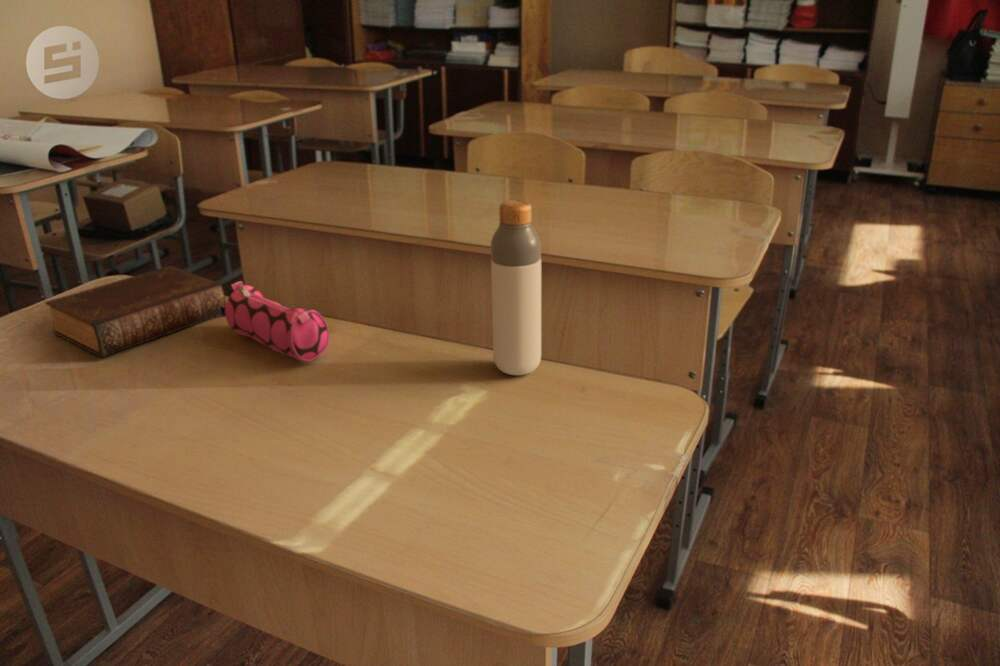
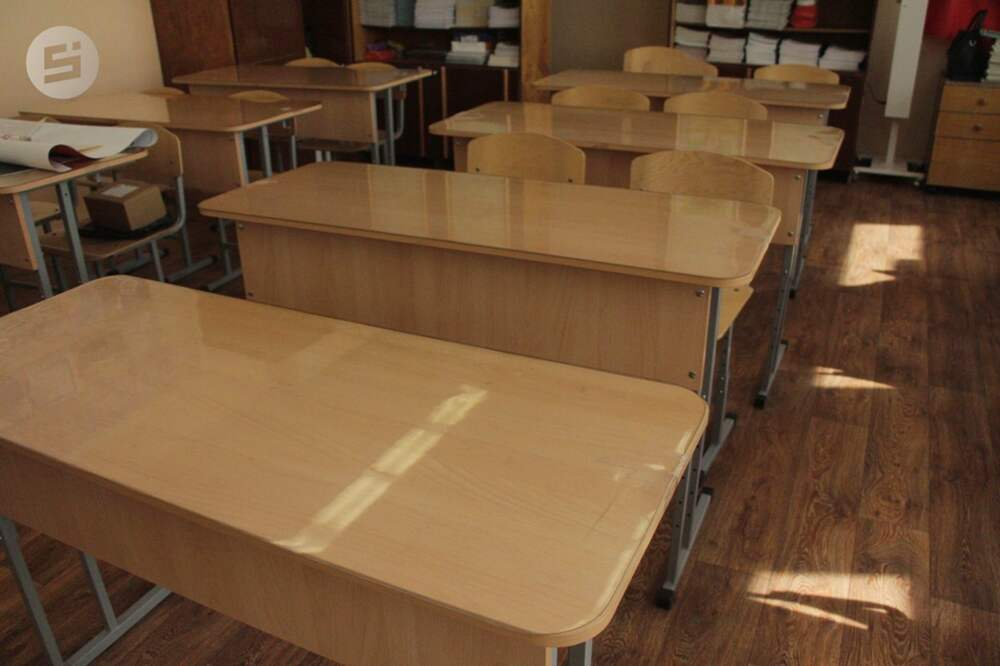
- book [44,265,227,359]
- pencil case [216,280,330,363]
- bottle [490,199,542,376]
